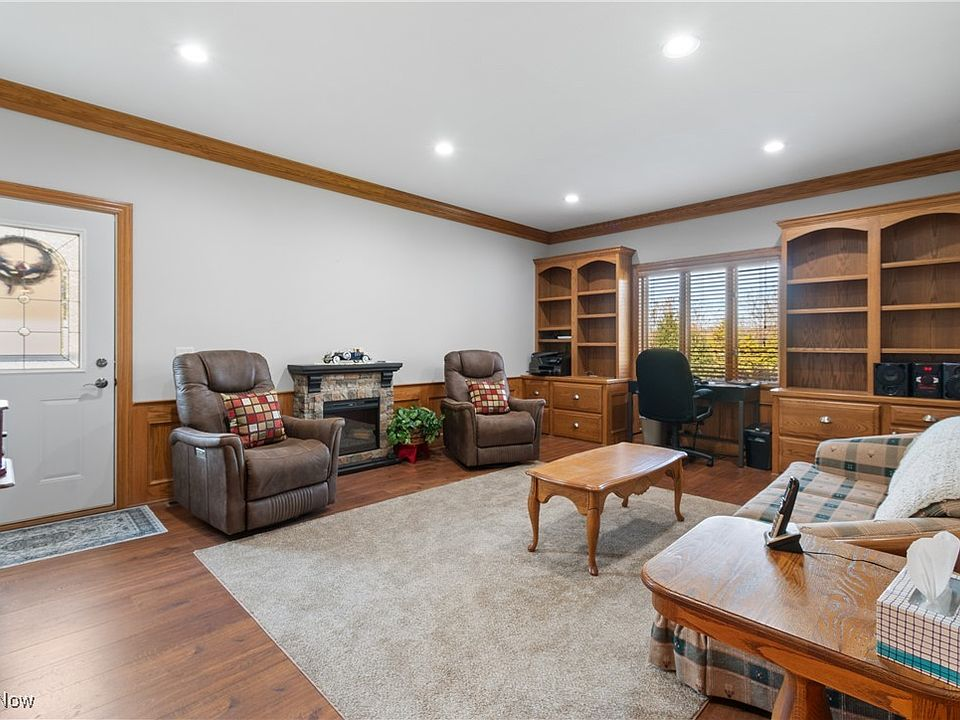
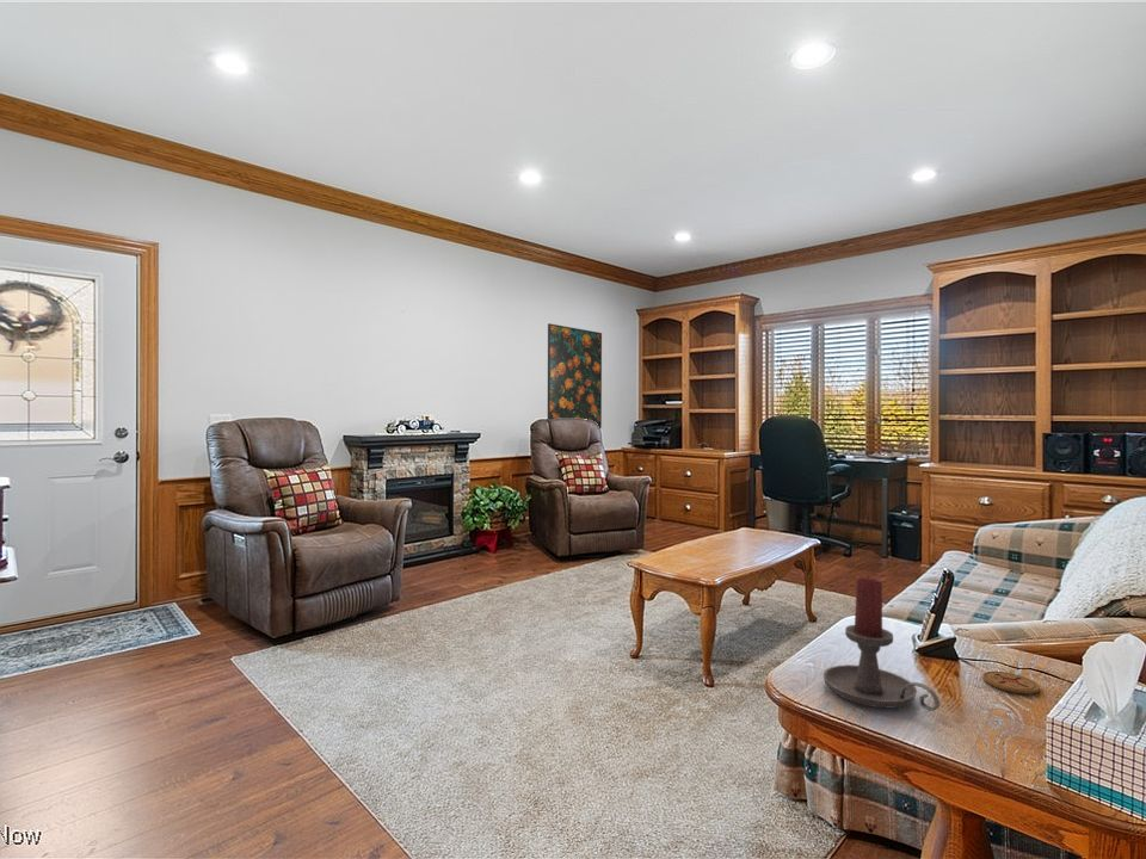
+ candle holder [822,575,941,712]
+ coaster [981,670,1041,694]
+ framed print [547,322,603,430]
